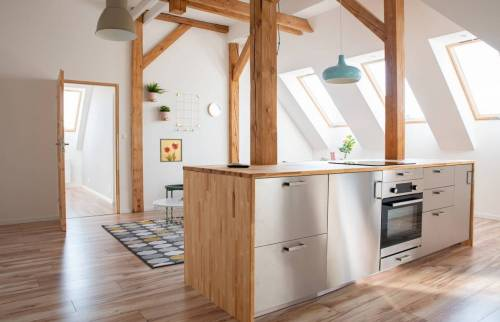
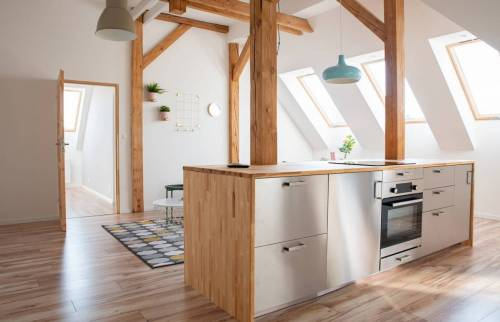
- wall art [159,138,183,163]
